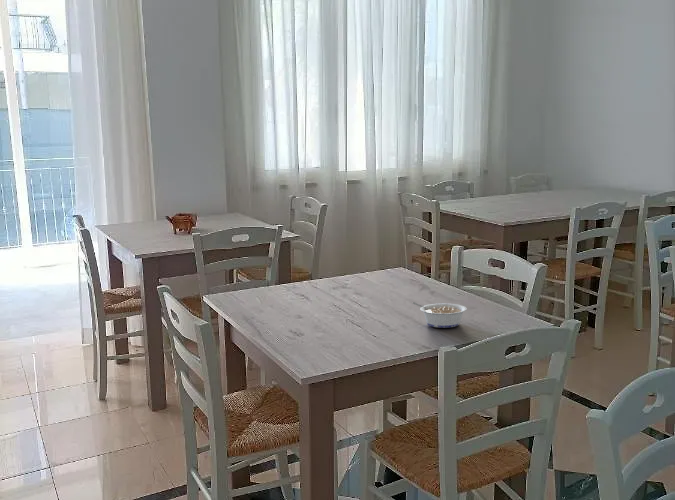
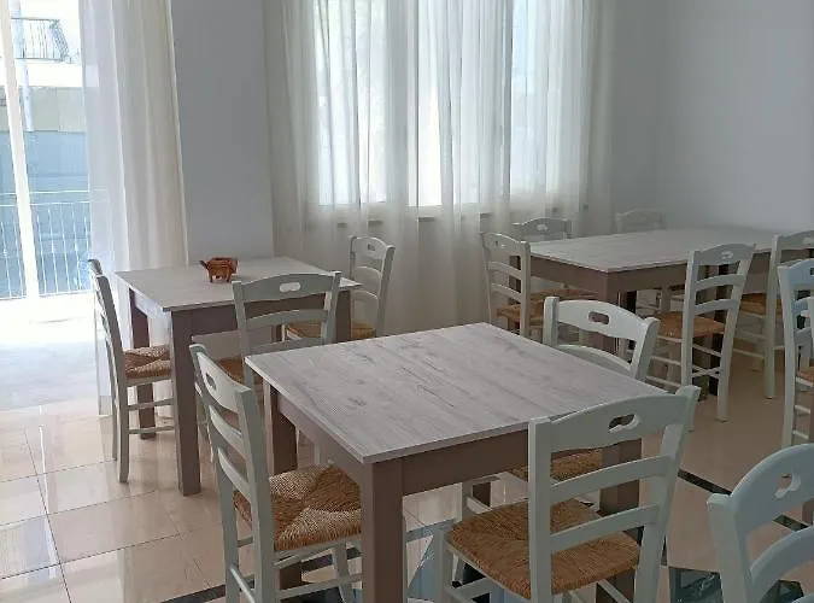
- legume [412,301,468,329]
